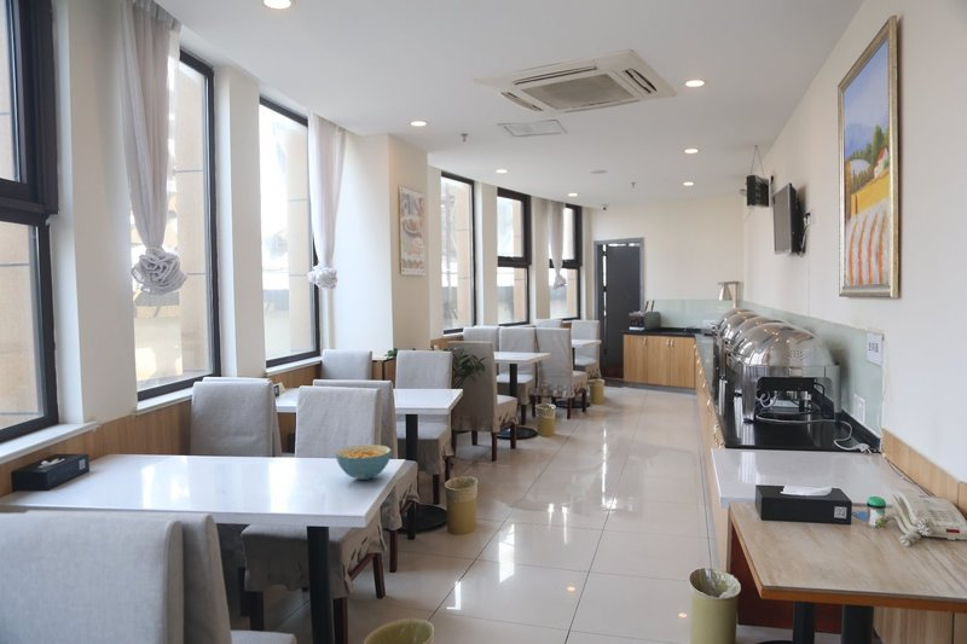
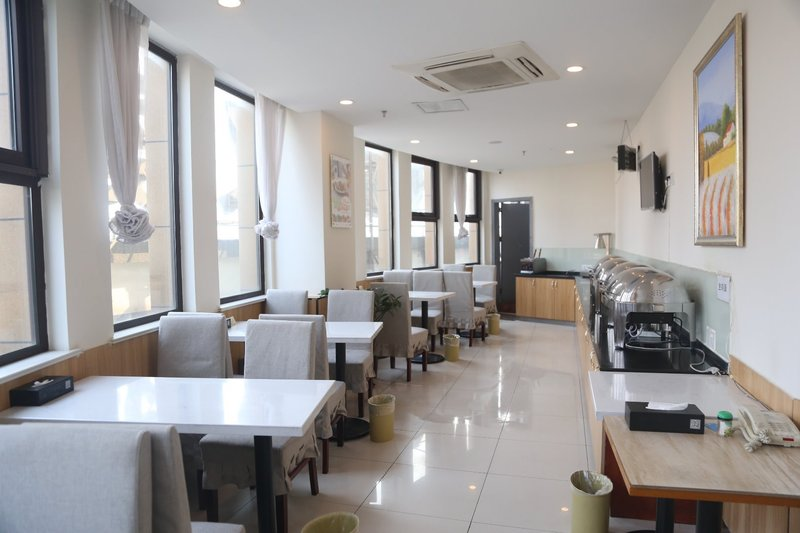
- cereal bowl [335,443,393,481]
